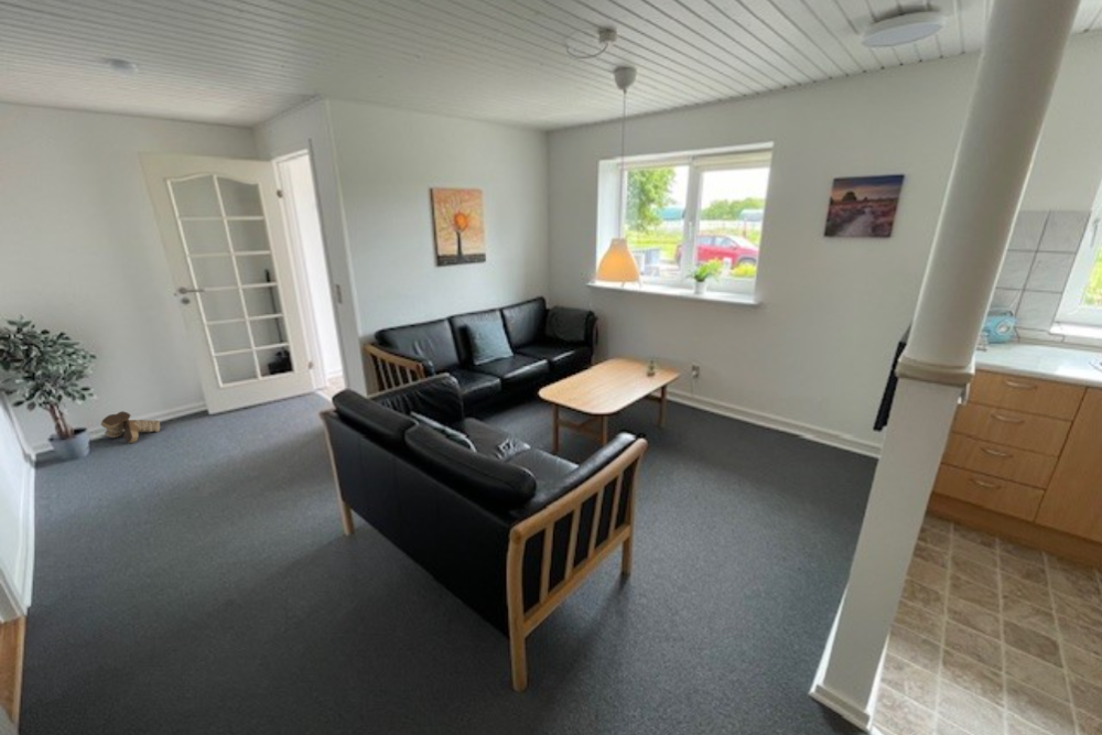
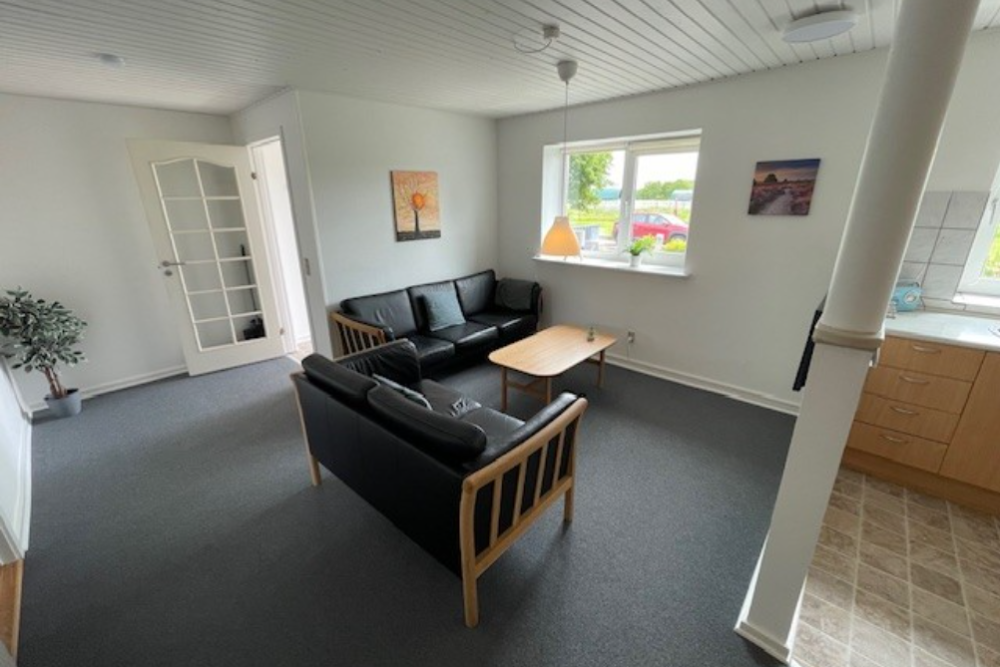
- boots [100,410,161,444]
